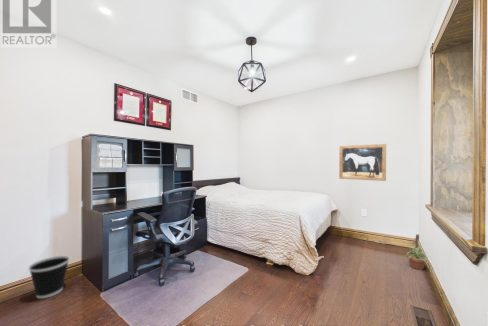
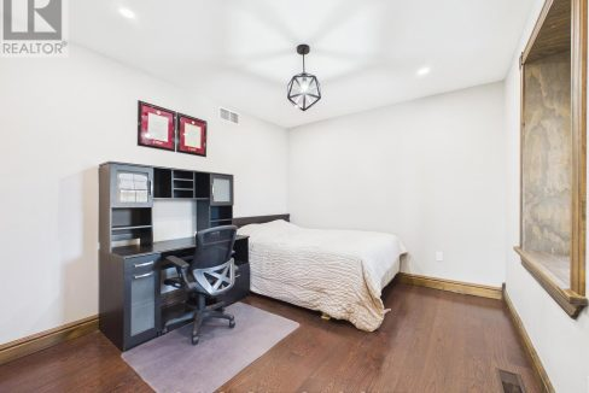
- wall art [338,143,387,182]
- potted plant [403,245,429,270]
- wastebasket [28,255,71,299]
